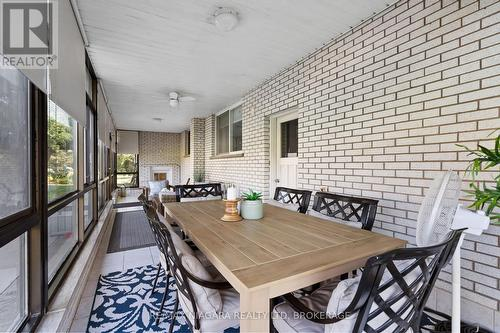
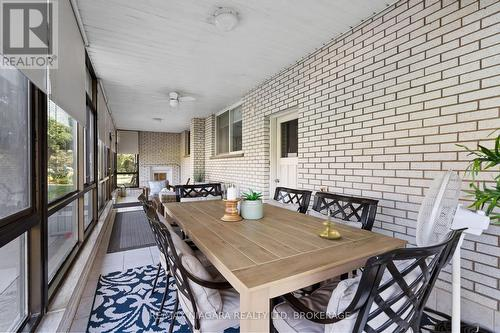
+ candle holder [316,208,342,240]
